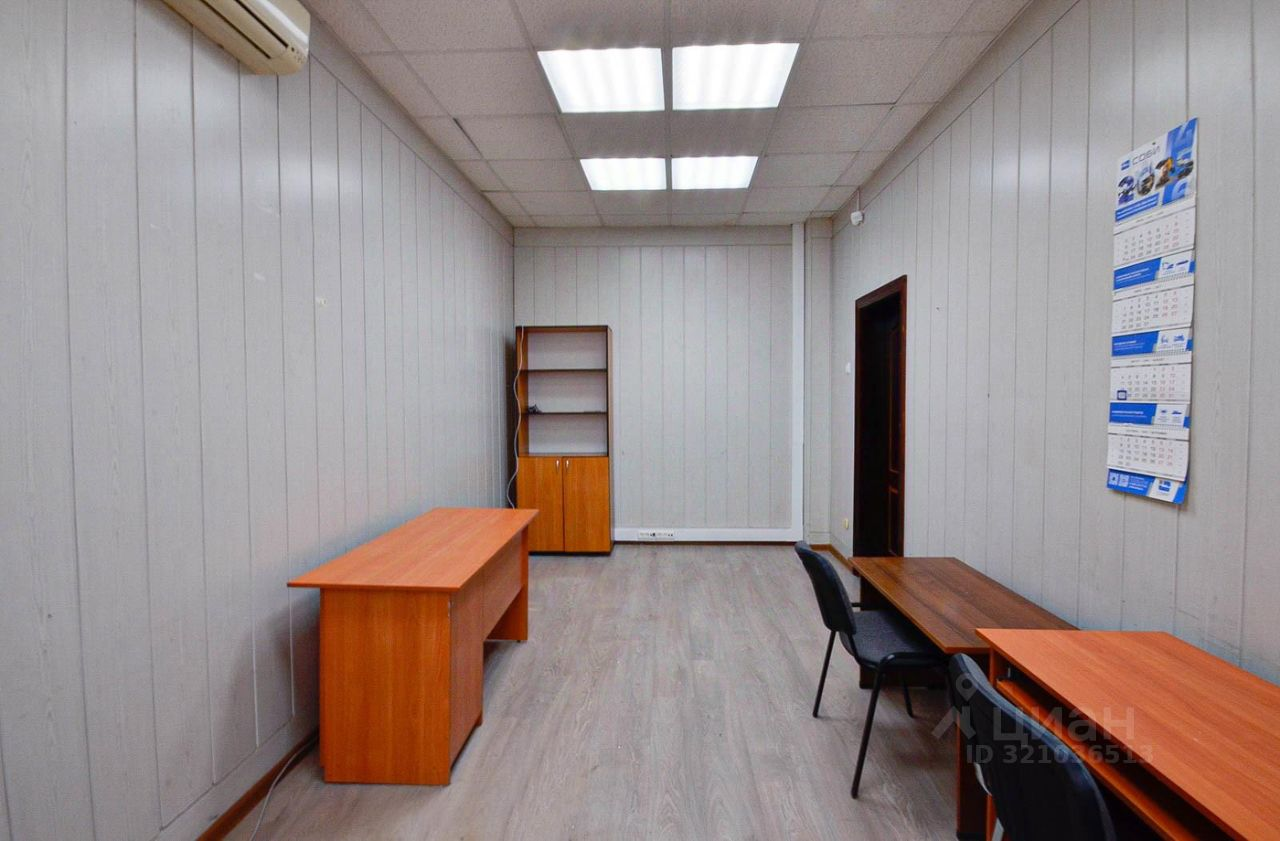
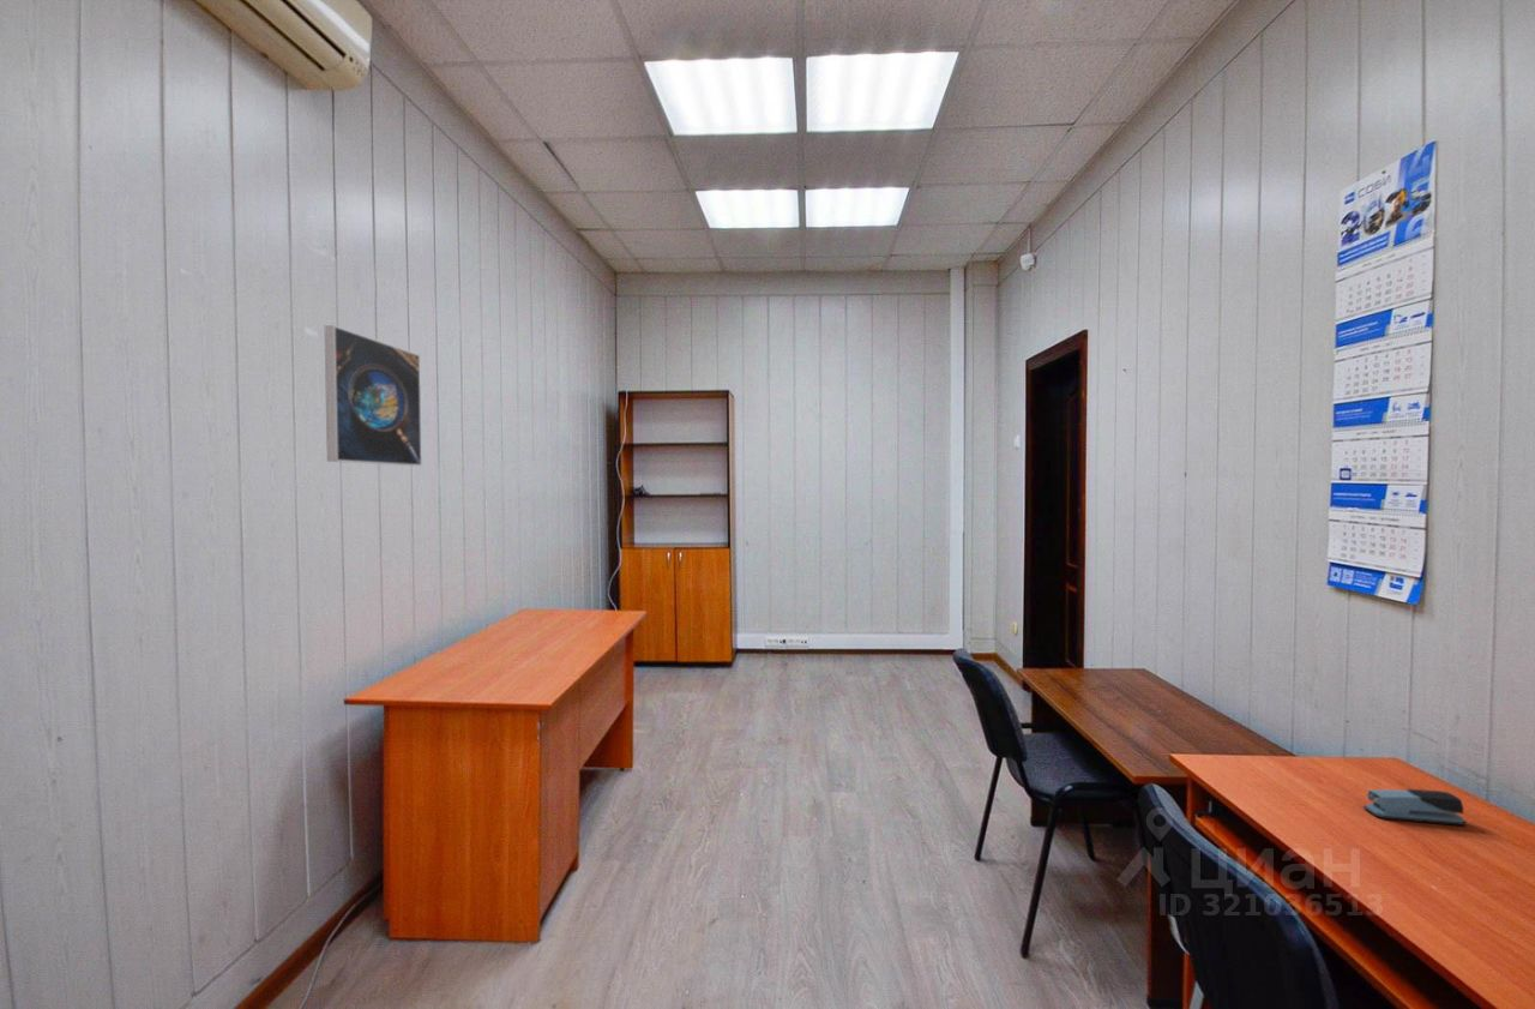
+ stapler [1362,788,1467,827]
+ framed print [324,324,423,467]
